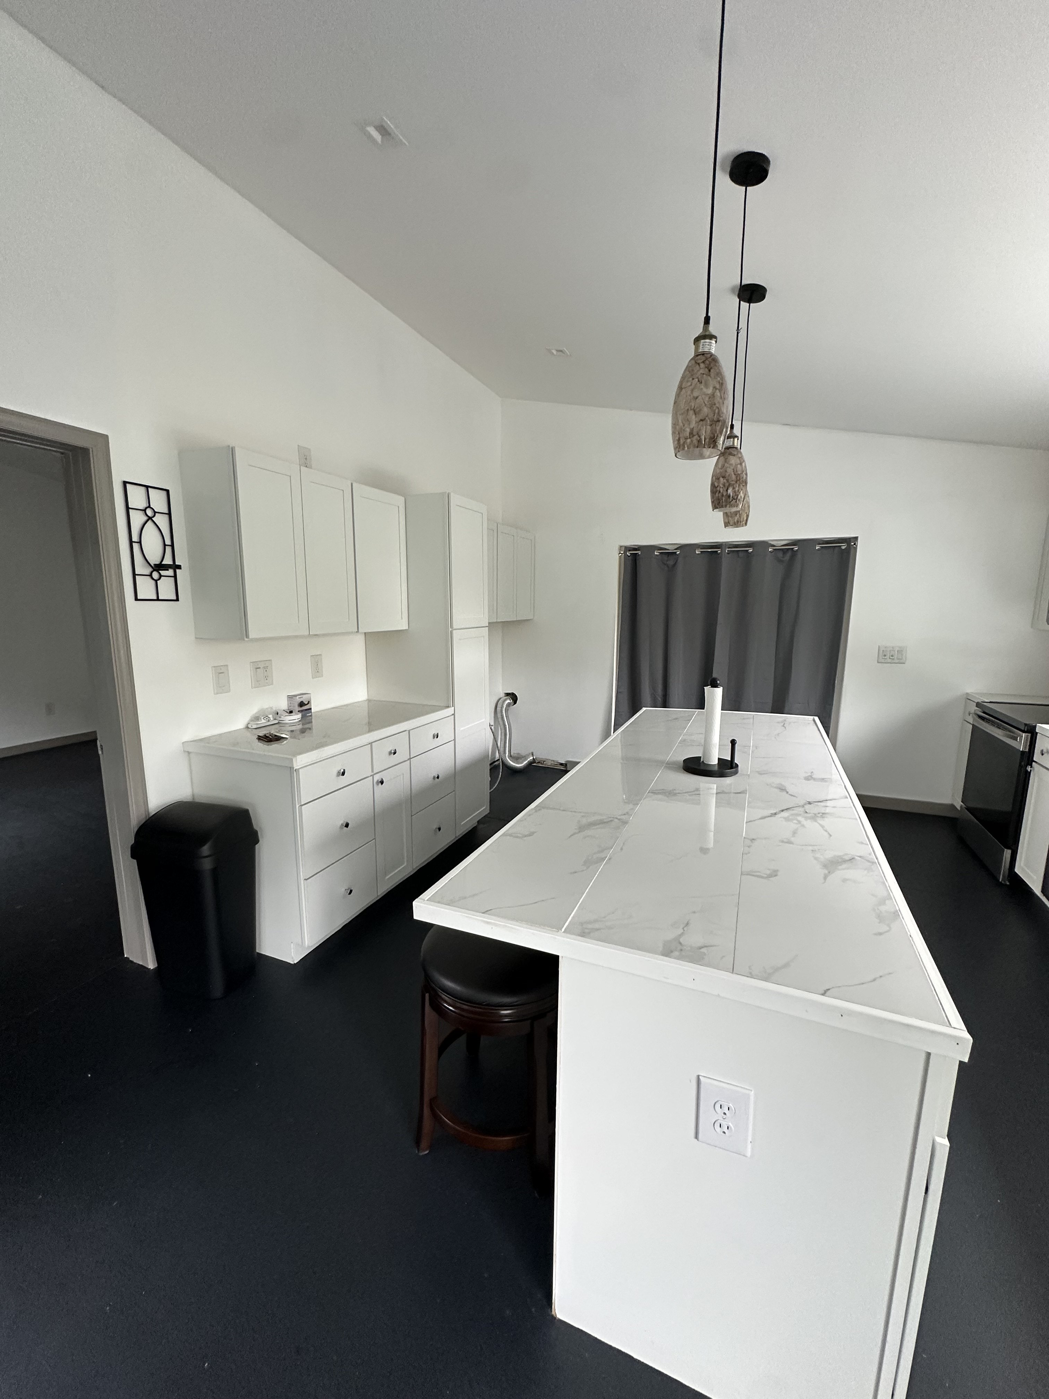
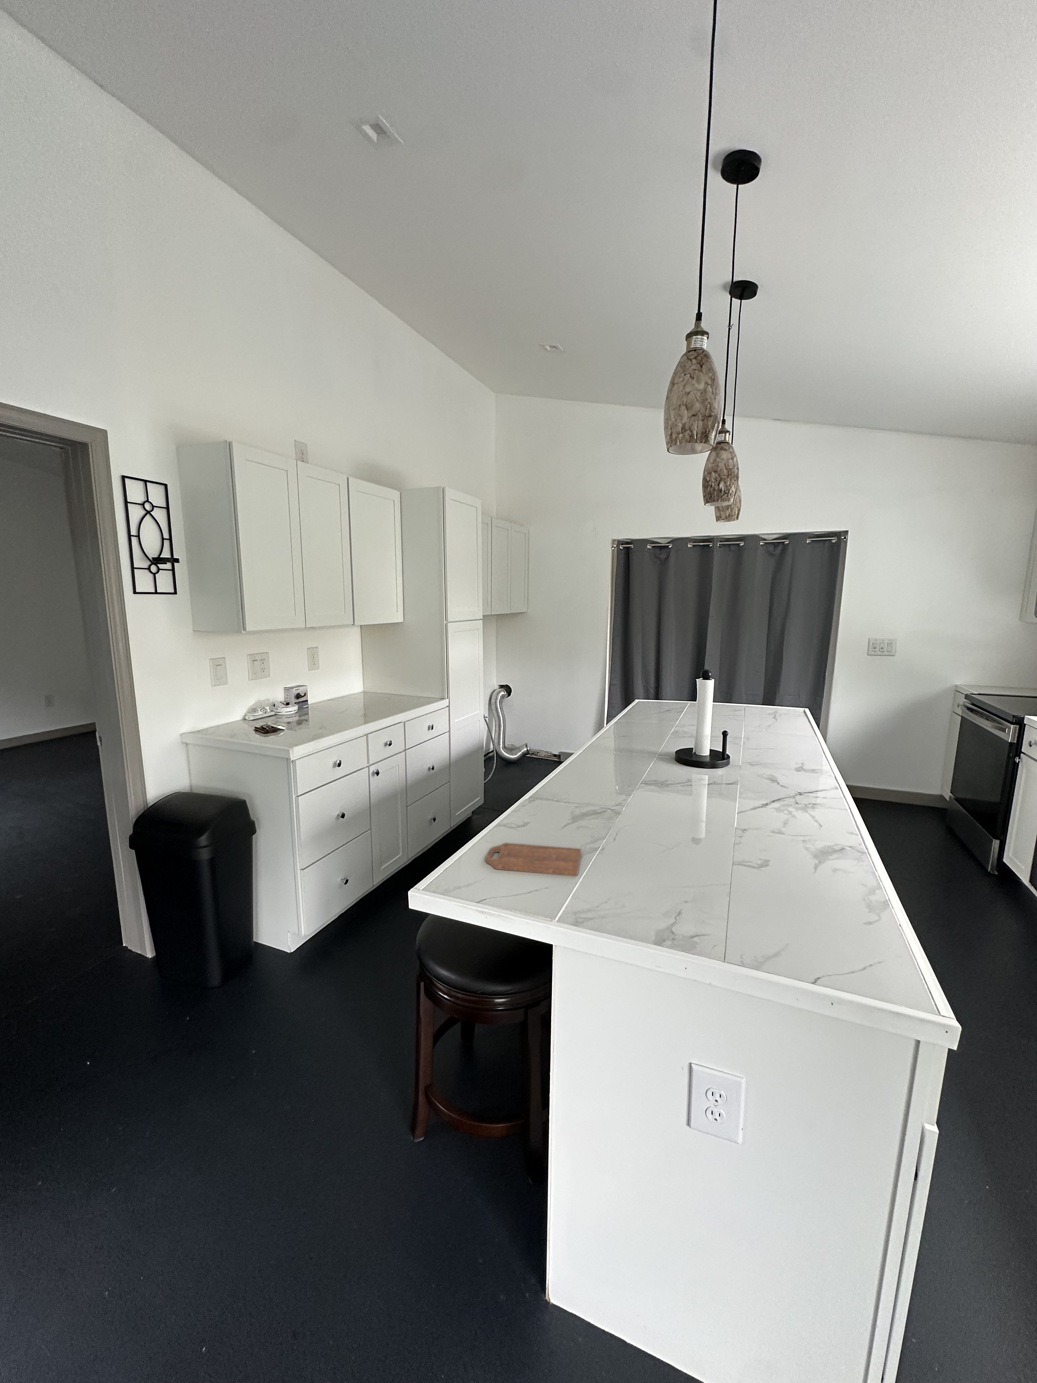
+ cutting board [485,843,582,877]
